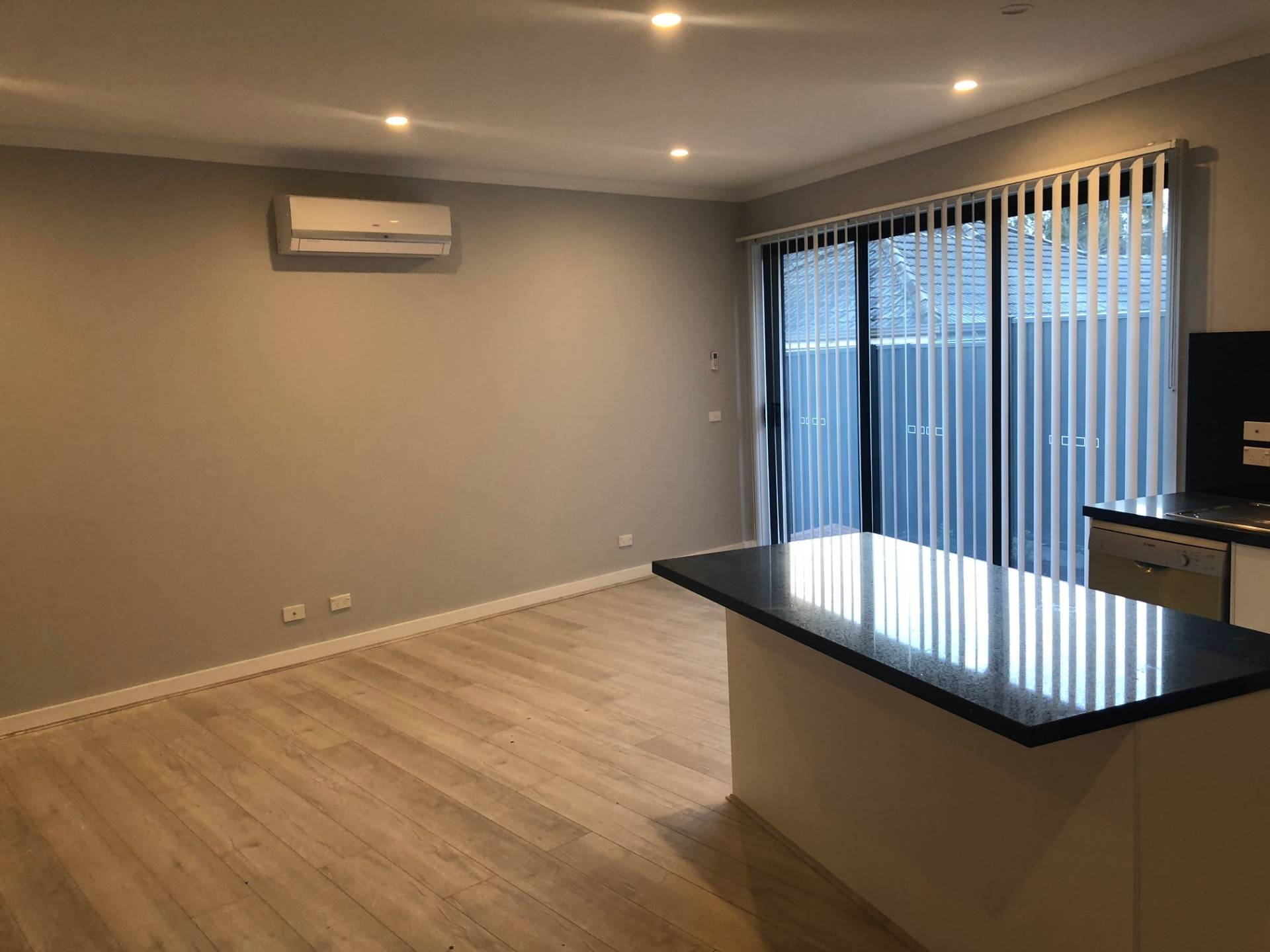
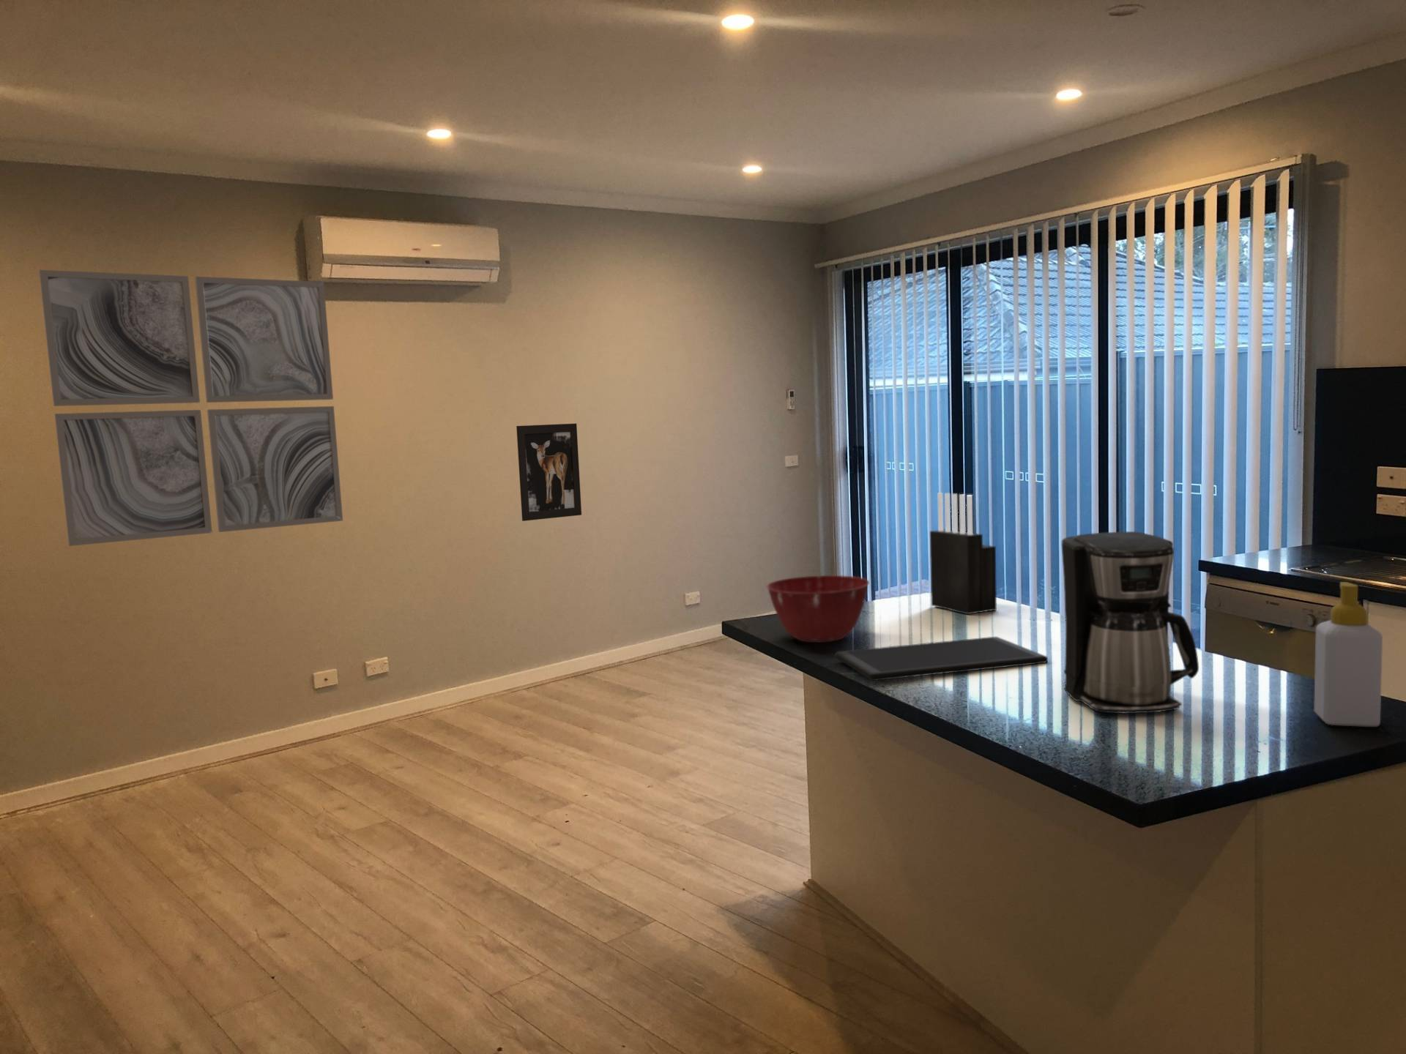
+ wall art [516,423,582,521]
+ wall art [38,269,343,547]
+ cutting board [834,637,1048,681]
+ knife block [929,492,997,614]
+ coffee maker [1061,530,1199,714]
+ soap bottle [1313,581,1383,727]
+ mixing bowl [766,575,870,643]
